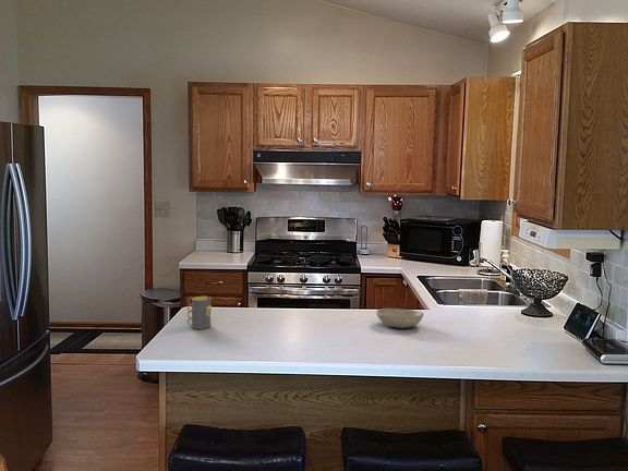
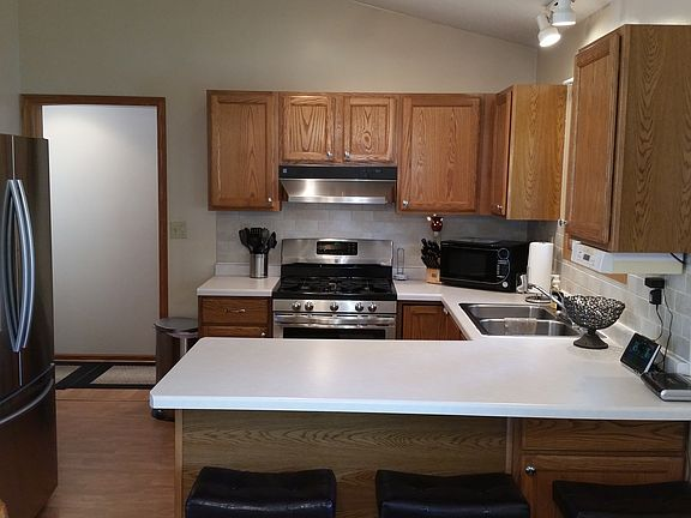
- bowl [375,307,425,329]
- mug [186,295,213,330]
